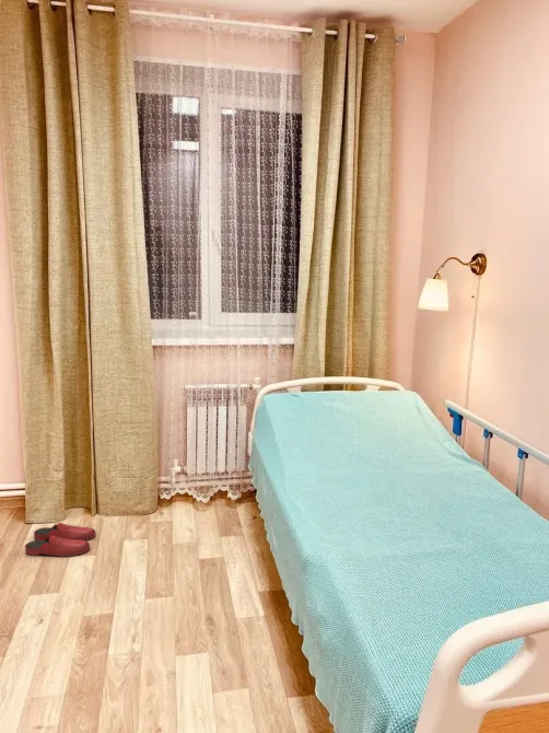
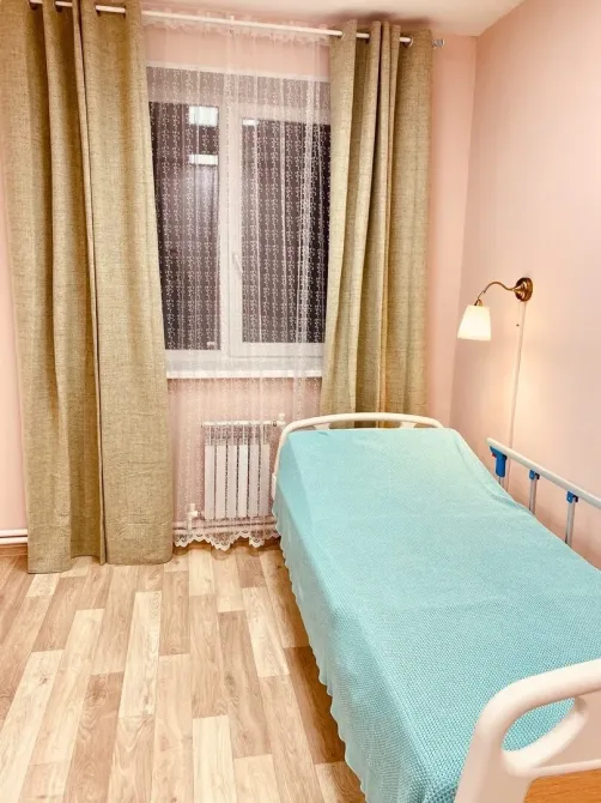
- slippers [24,522,96,558]
